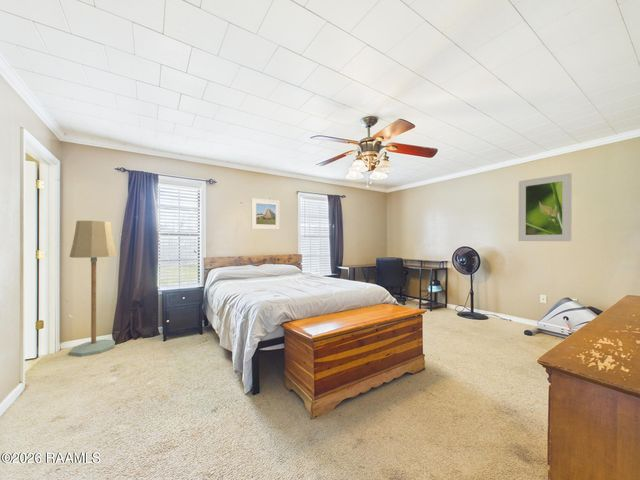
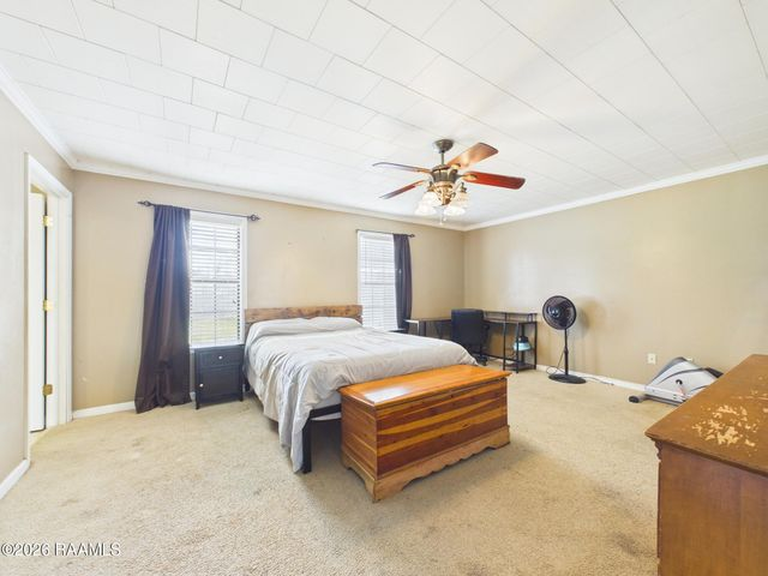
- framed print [250,197,281,230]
- floor lamp [68,220,117,357]
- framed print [517,172,573,242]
